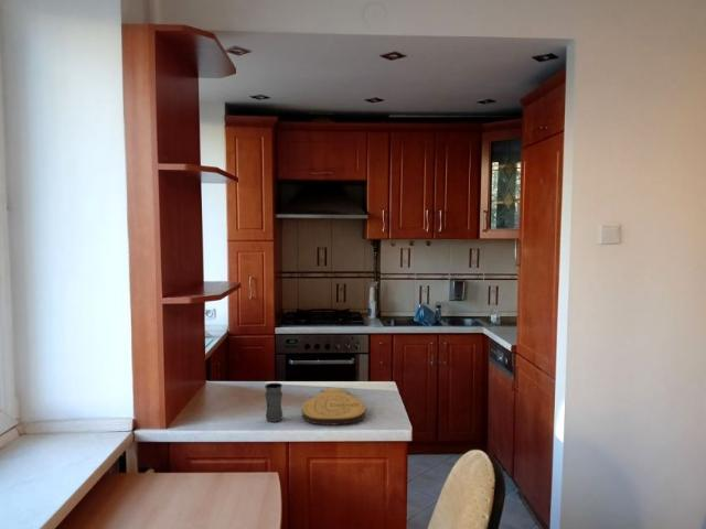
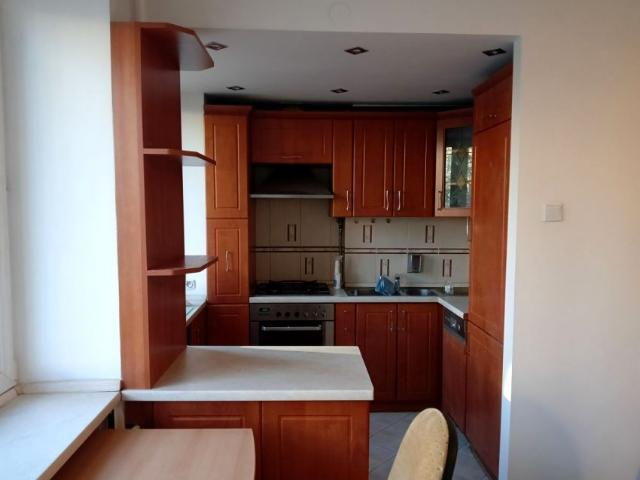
- key chain [301,388,366,427]
- jar [264,381,284,423]
